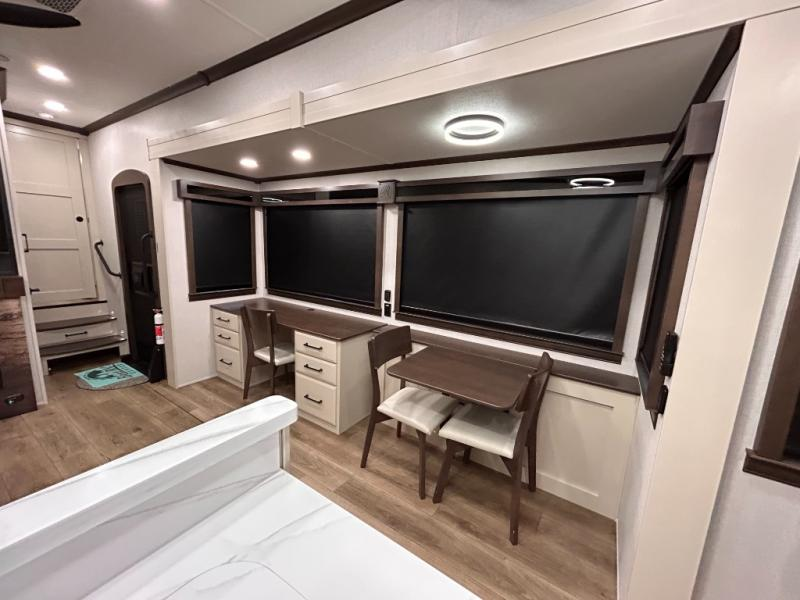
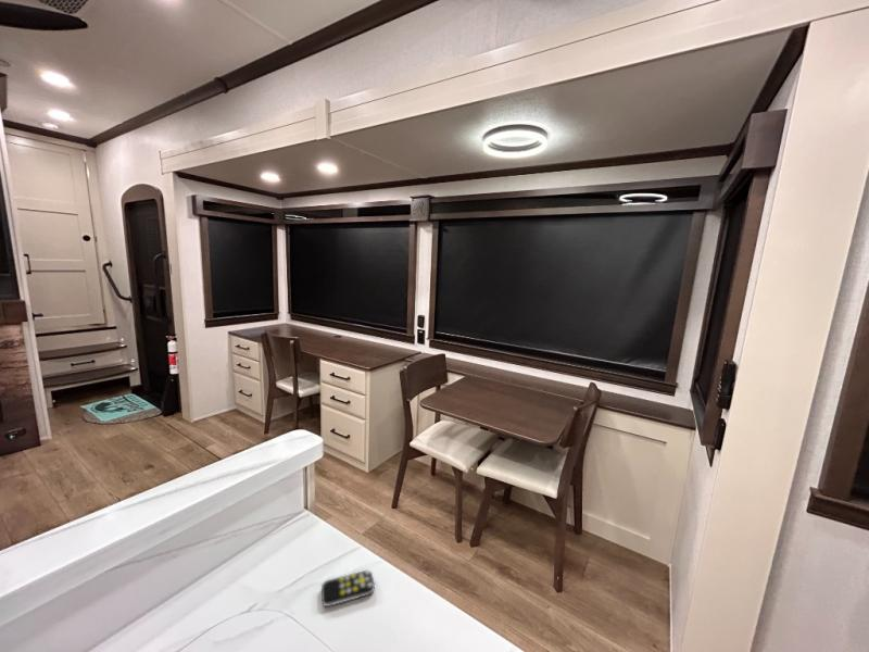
+ remote control [320,569,376,607]
